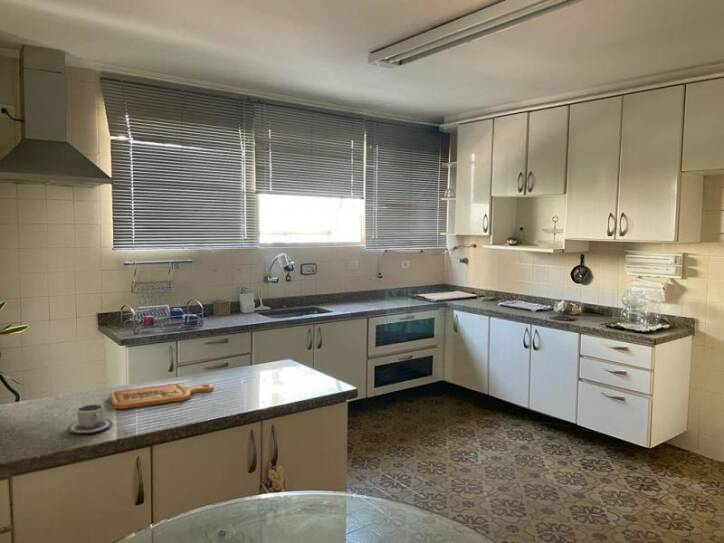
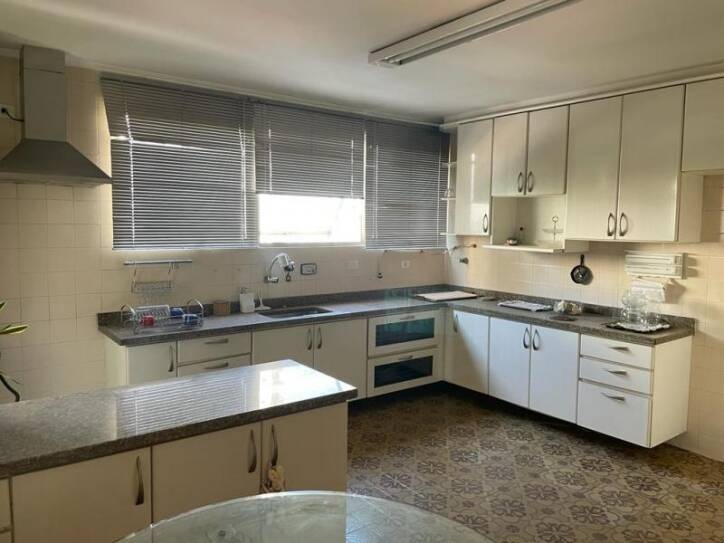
- cup [66,403,113,434]
- cutting board [109,383,214,410]
